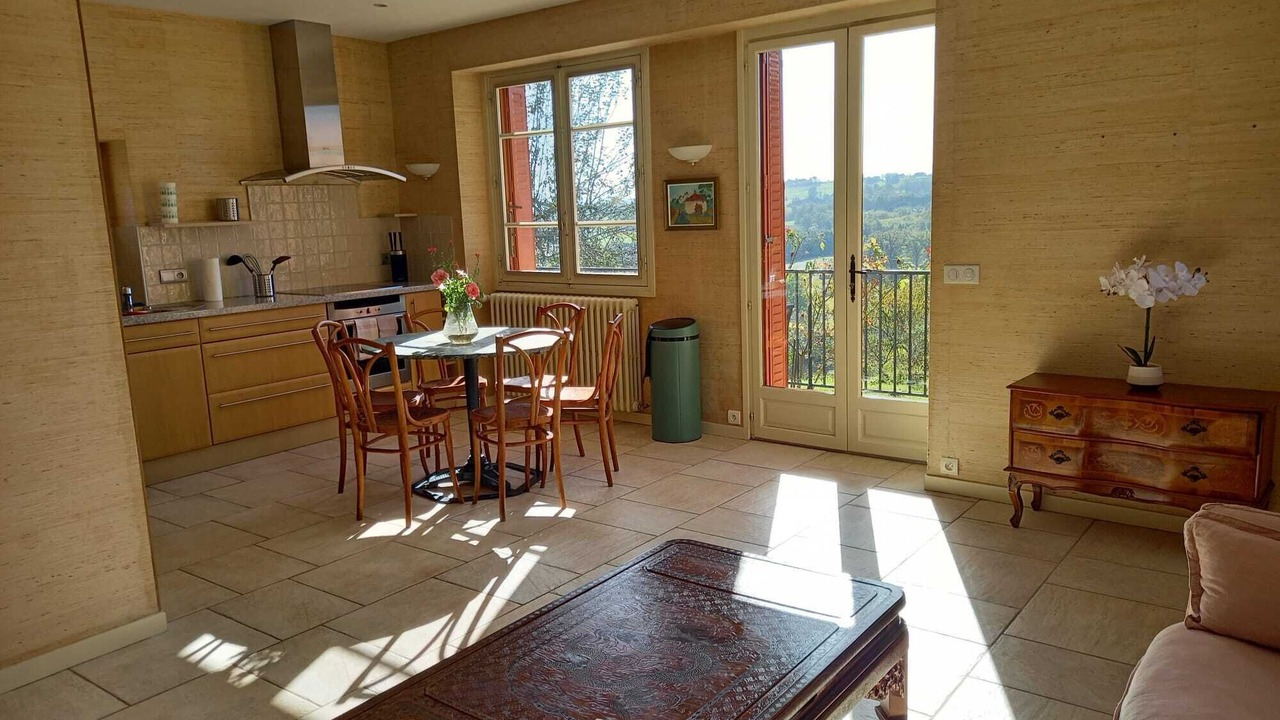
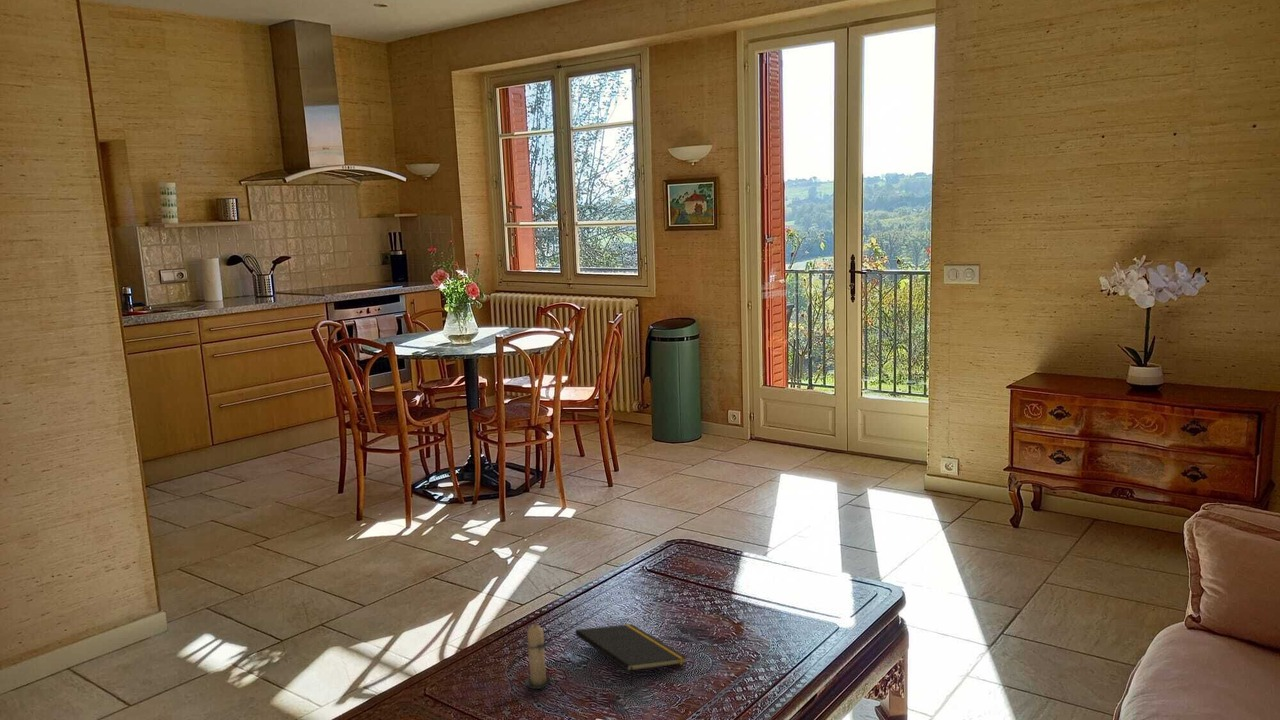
+ notepad [574,623,688,687]
+ candle [521,620,552,690]
